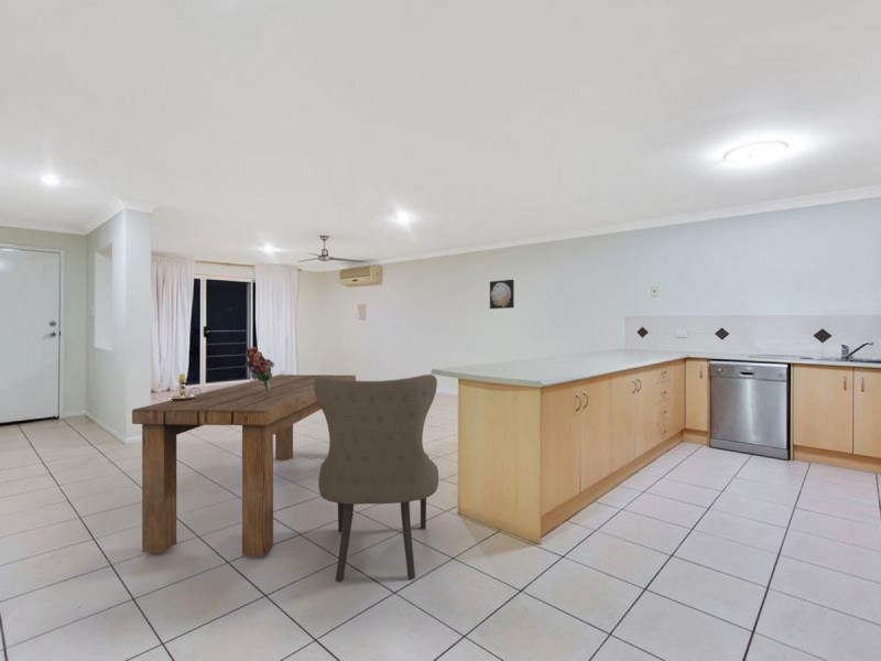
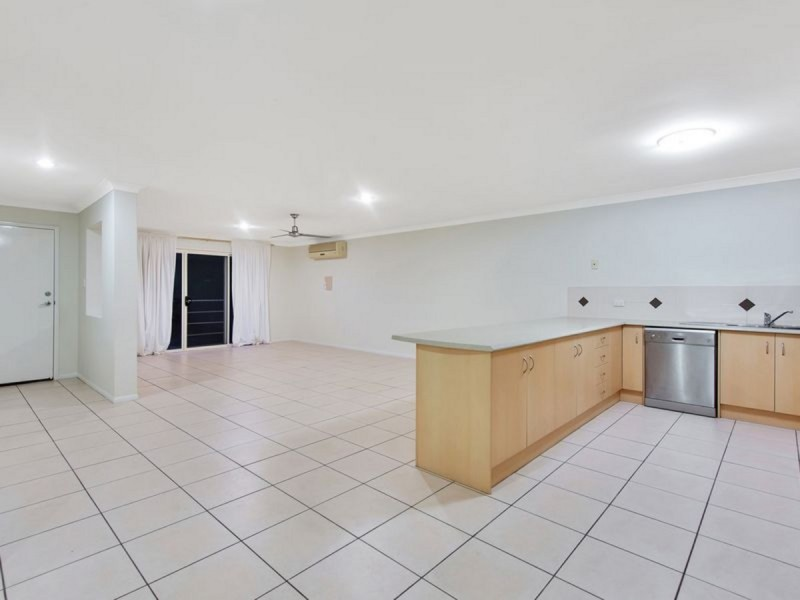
- candlestick [167,372,203,401]
- dining table [131,373,357,557]
- wall art [489,279,515,310]
- chair [314,373,439,583]
- bouquet [244,346,275,392]
